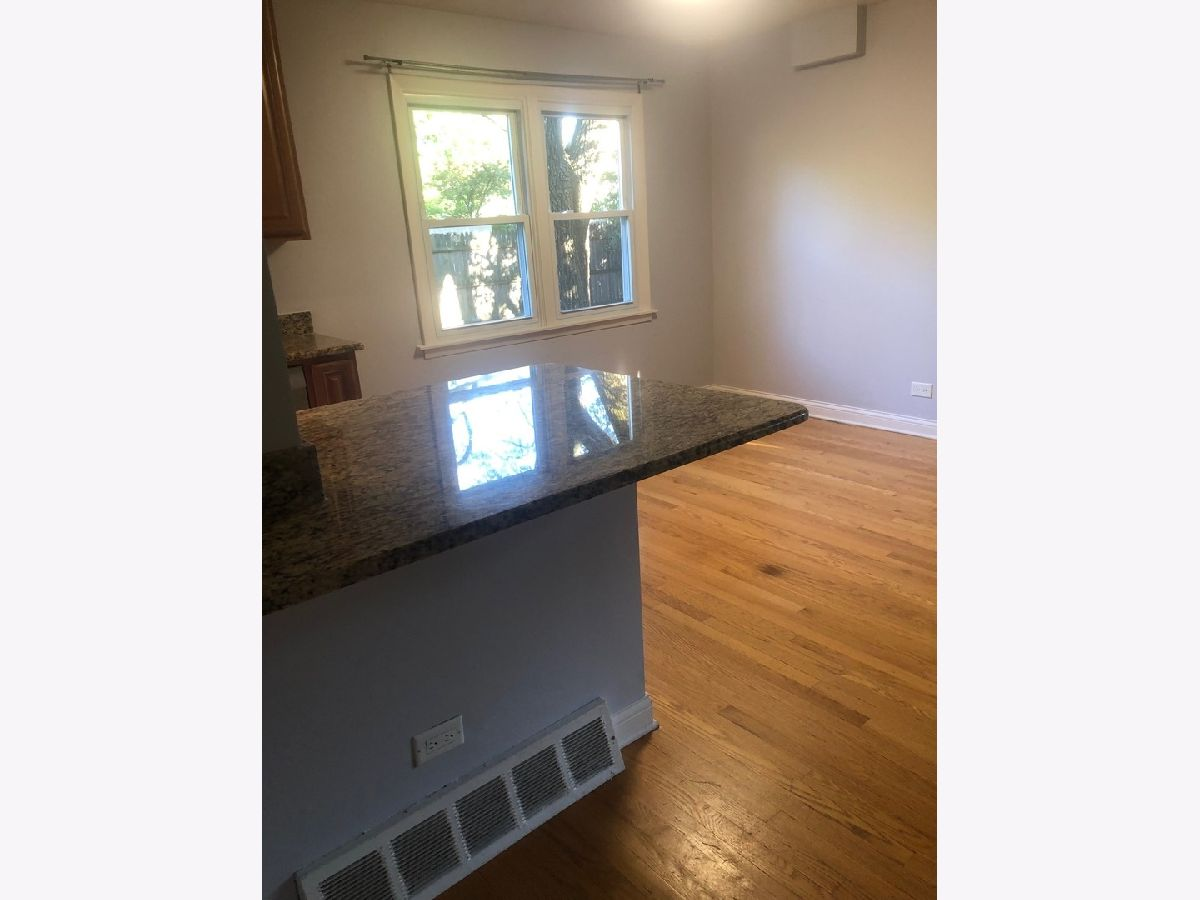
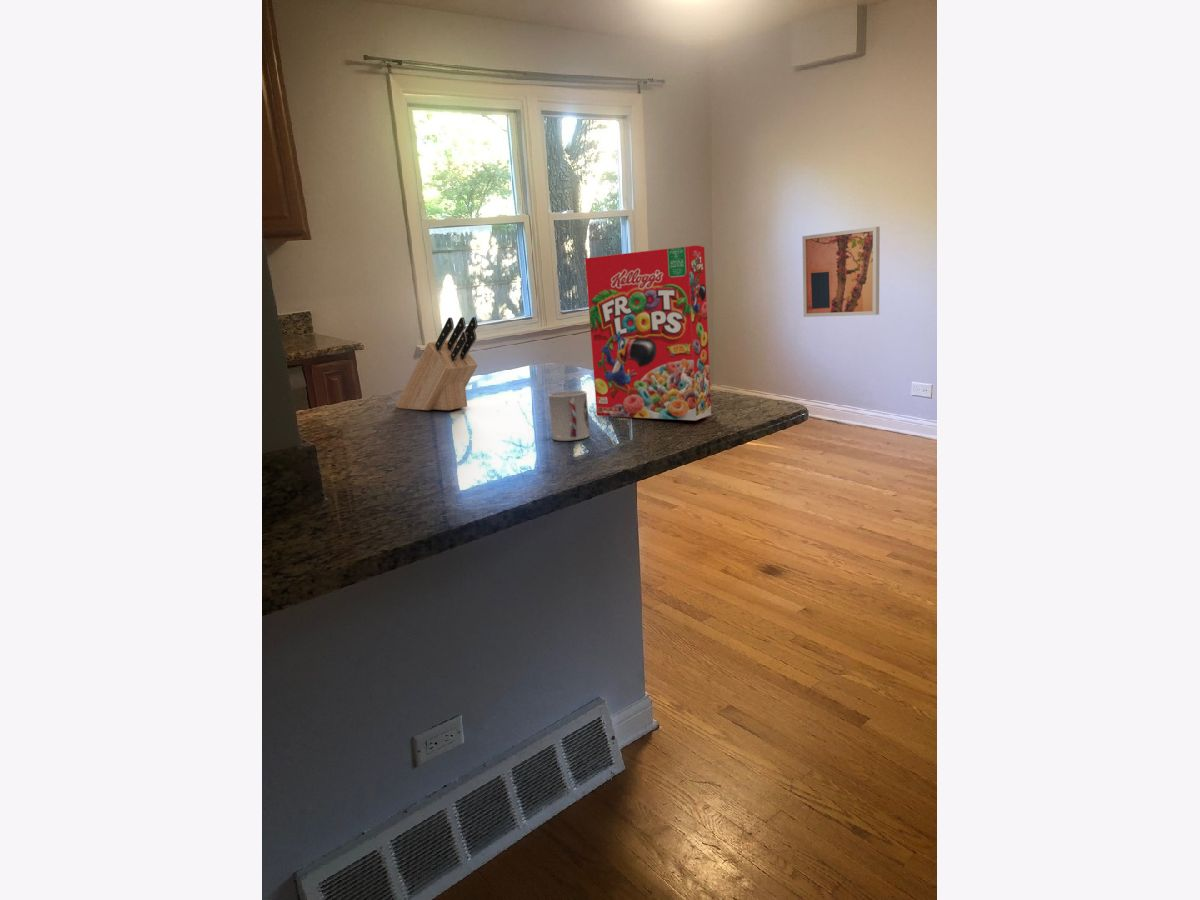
+ cereal box [584,244,712,421]
+ cup [548,390,591,442]
+ wall art [801,226,881,318]
+ knife block [395,316,478,411]
